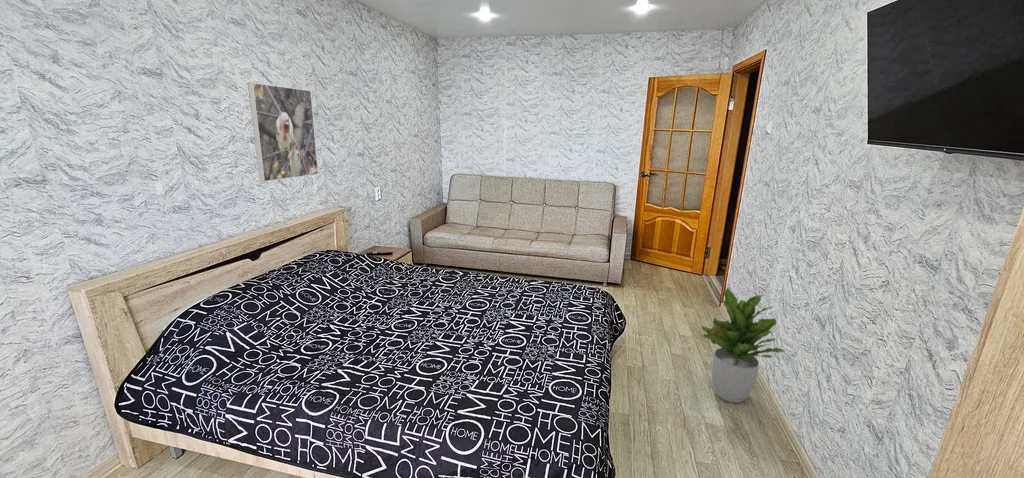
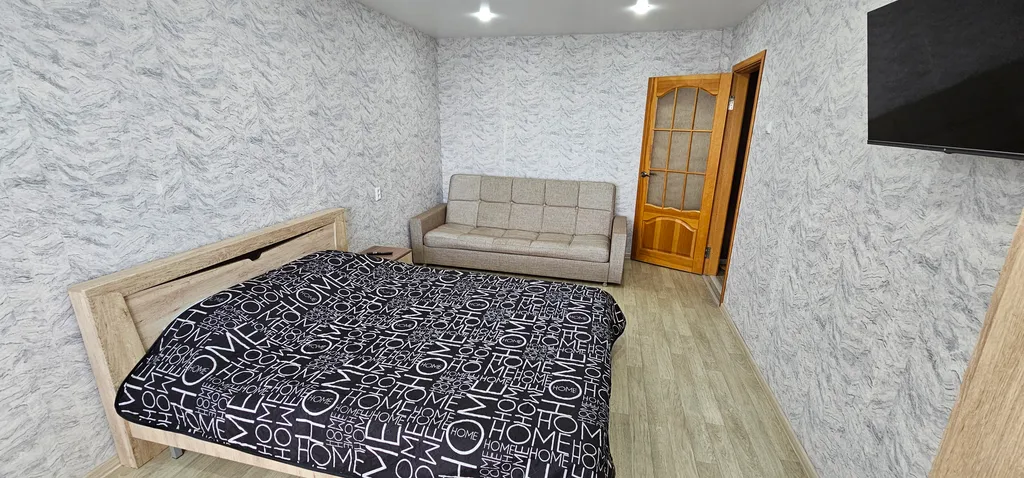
- potted plant [700,287,786,404]
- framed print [247,81,319,183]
